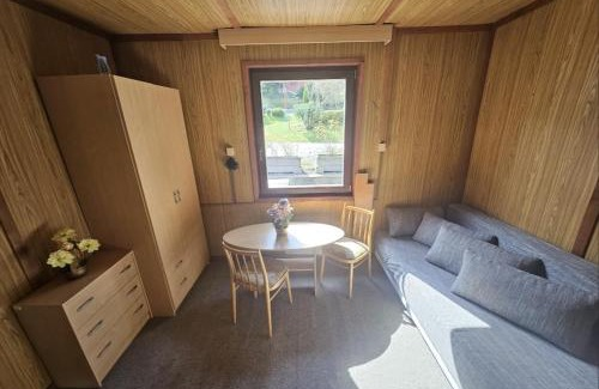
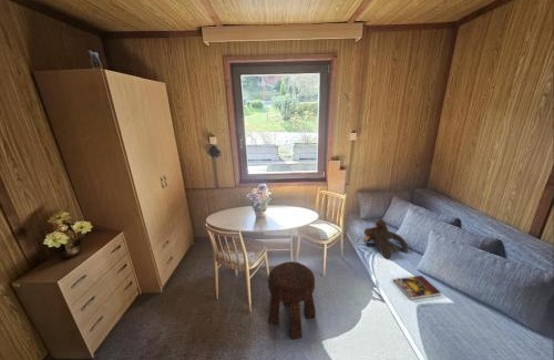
+ stool [267,260,317,340]
+ book [392,275,442,301]
+ teddy bear [362,218,409,260]
